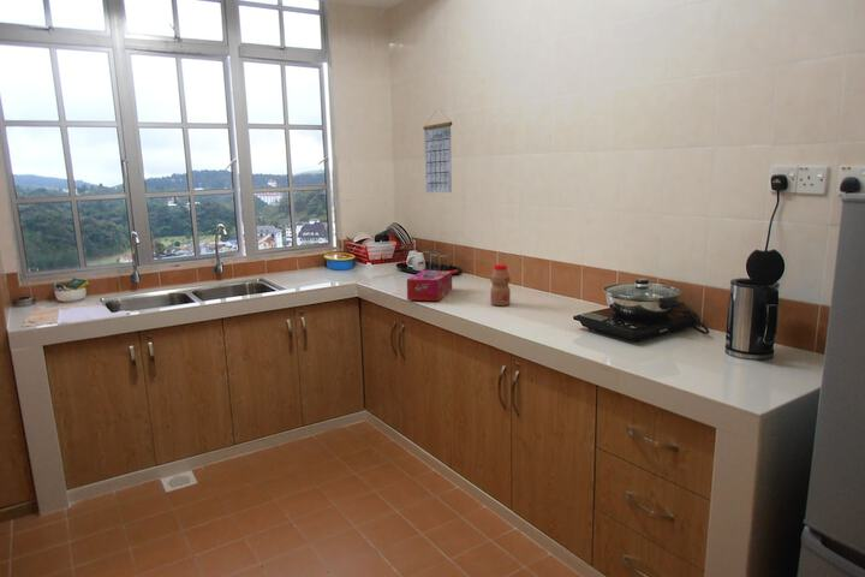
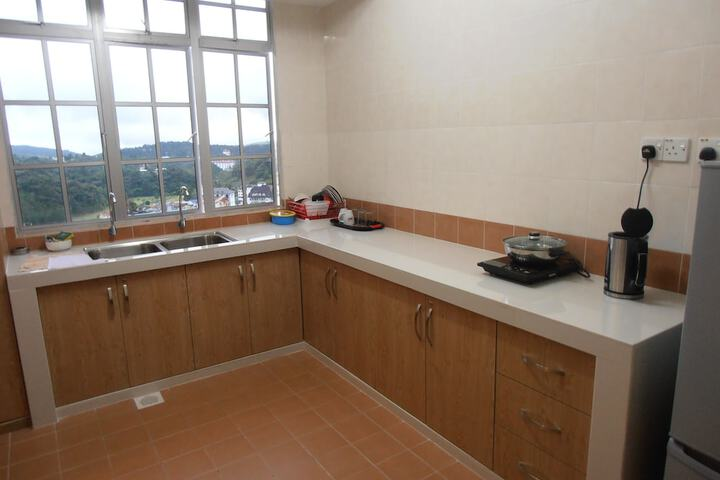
- calendar [423,111,453,194]
- tissue box [406,269,453,302]
- bottle [490,263,512,307]
